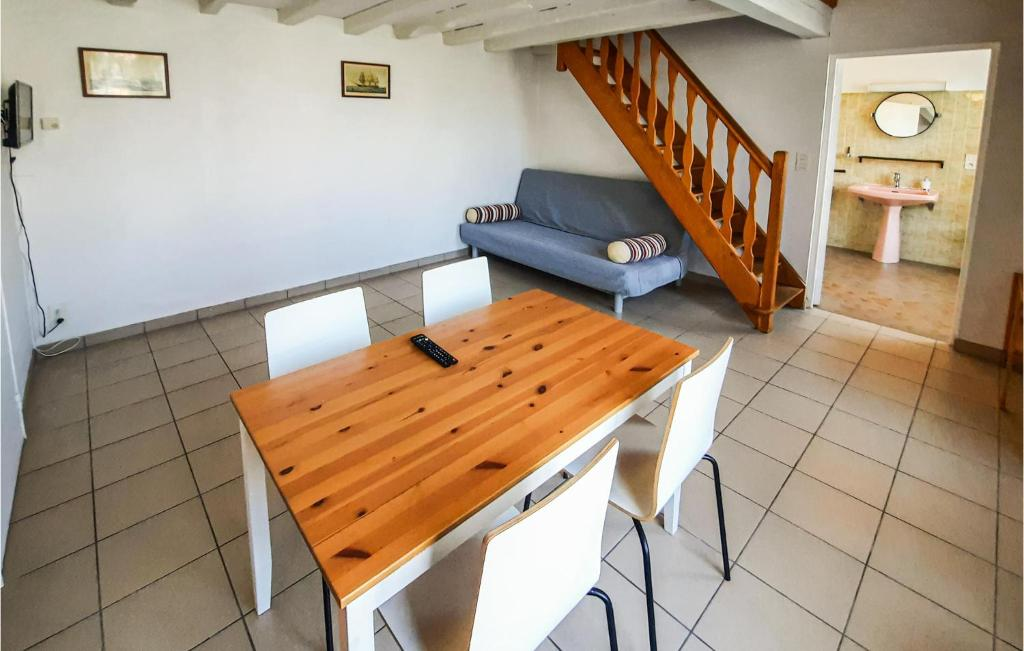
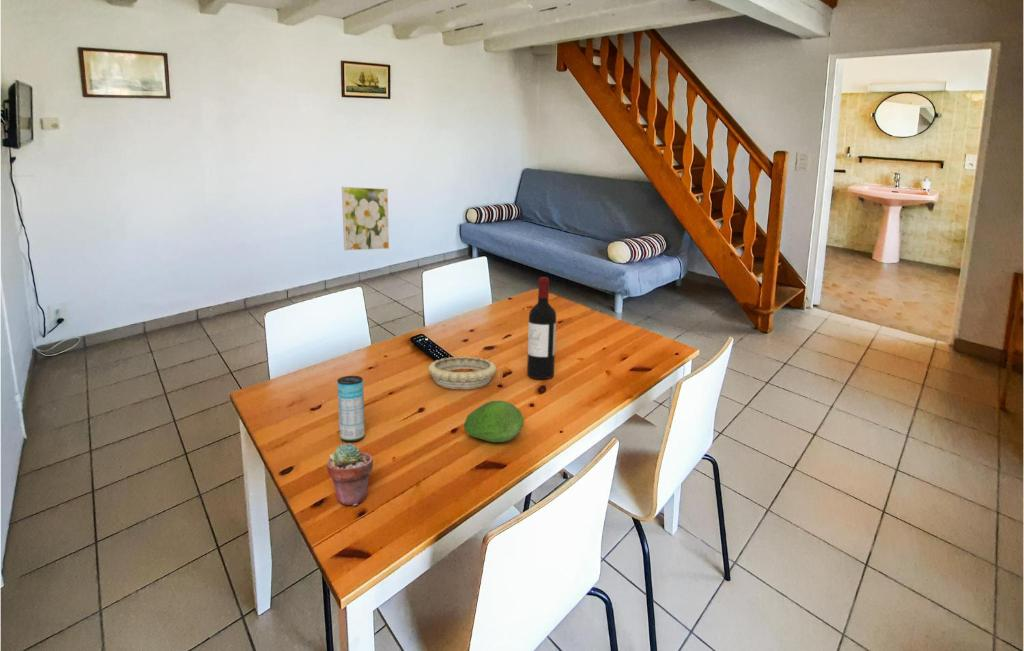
+ decorative bowl [427,356,497,390]
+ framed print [341,186,390,251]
+ fruit [463,400,525,443]
+ wine bottle [526,276,557,380]
+ potted succulent [326,442,374,507]
+ beverage can [336,375,366,443]
